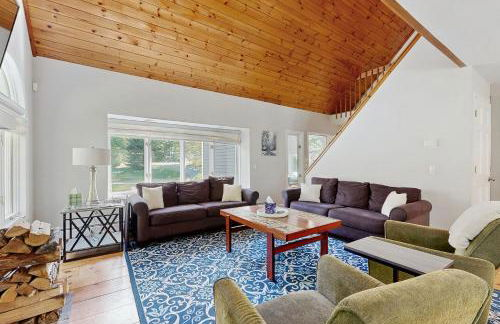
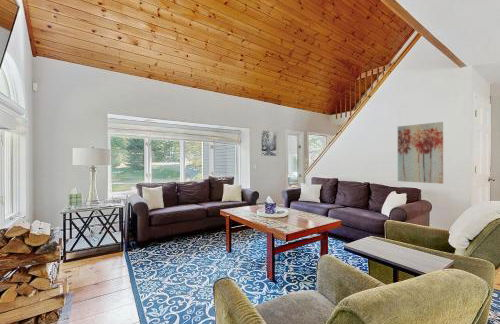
+ wall art [397,121,444,185]
